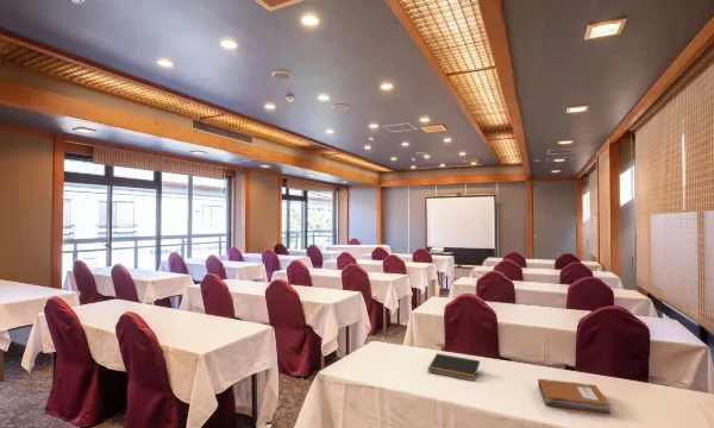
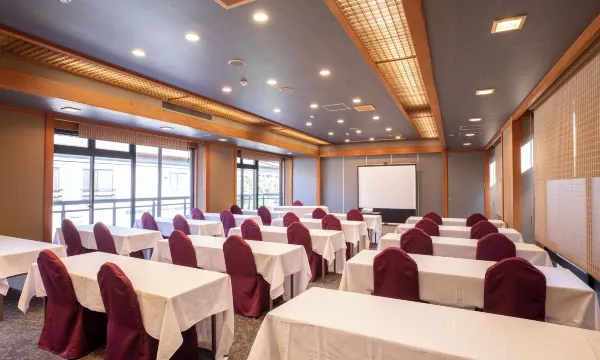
- notepad [426,352,481,382]
- notebook [537,378,612,415]
